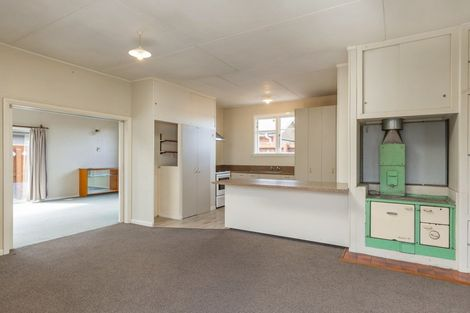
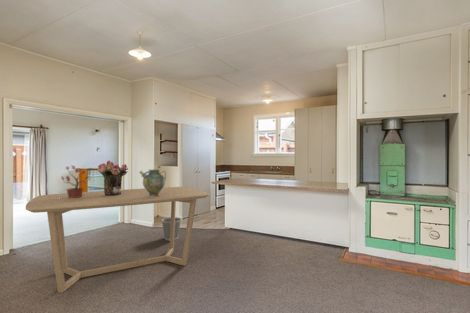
+ wastebasket [161,216,182,241]
+ ceramic jug [138,168,167,197]
+ bouquet [97,159,129,195]
+ dining table [25,186,210,294]
+ potted plant [59,164,91,199]
